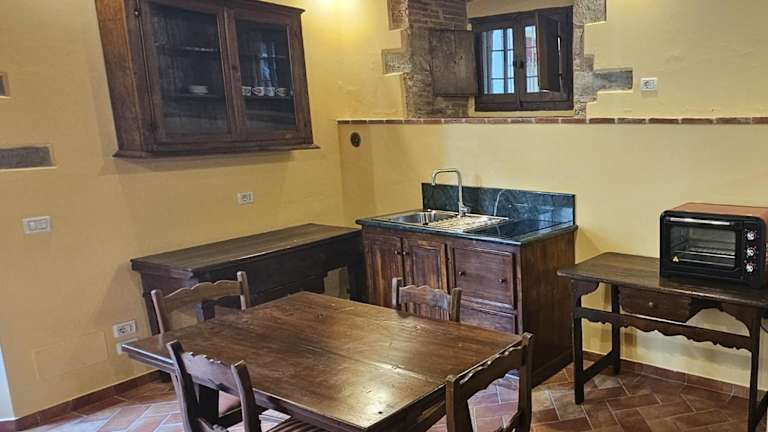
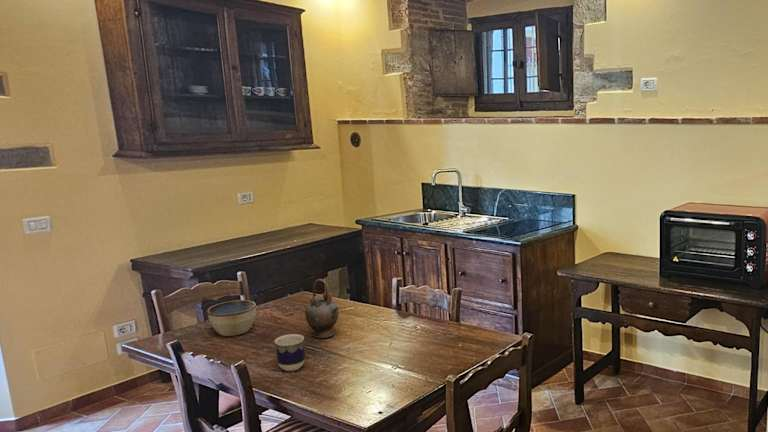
+ teapot [304,278,340,339]
+ cup [274,333,306,372]
+ bowl [206,299,257,337]
